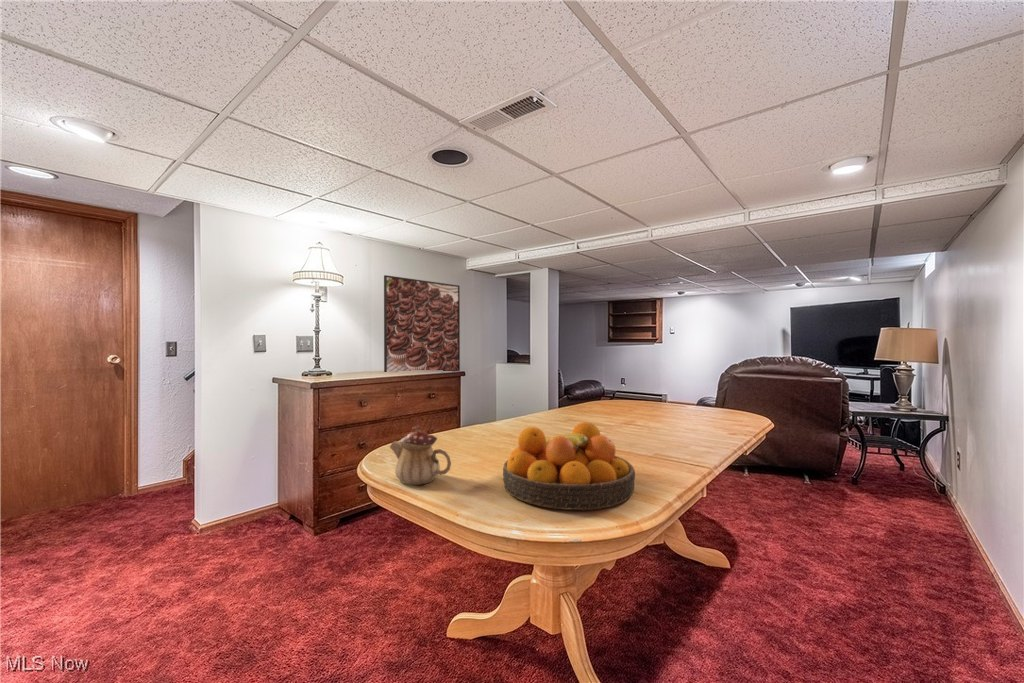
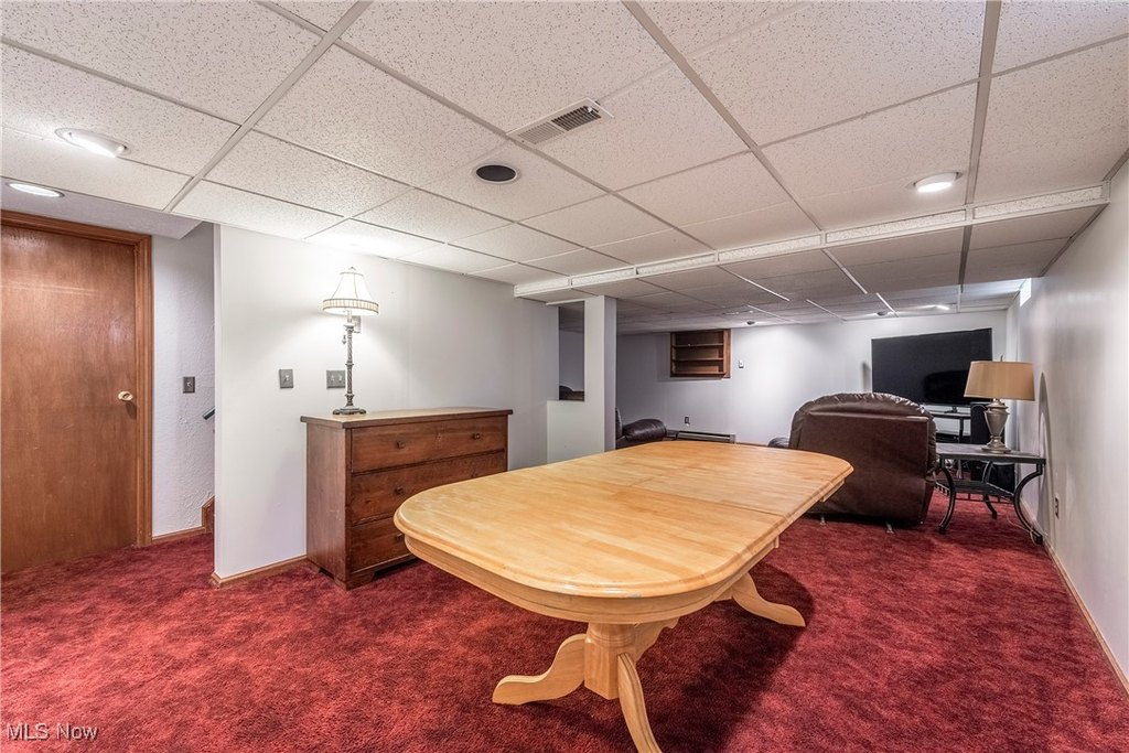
- teapot [389,424,452,486]
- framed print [383,274,461,373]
- fruit bowl [502,421,636,511]
